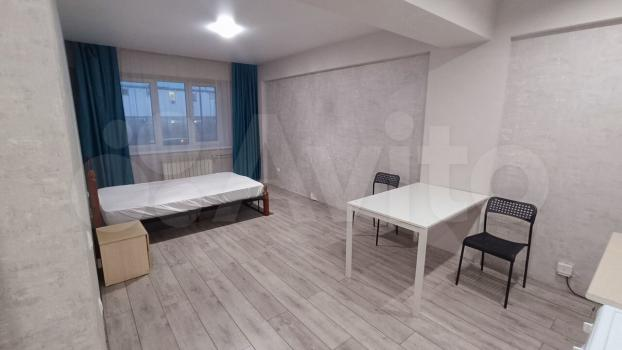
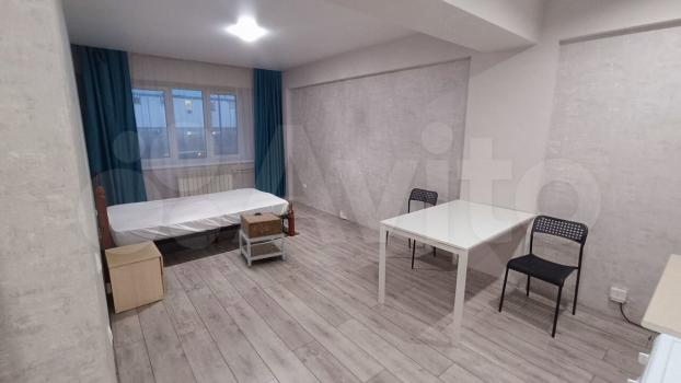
+ nightstand [238,211,286,268]
